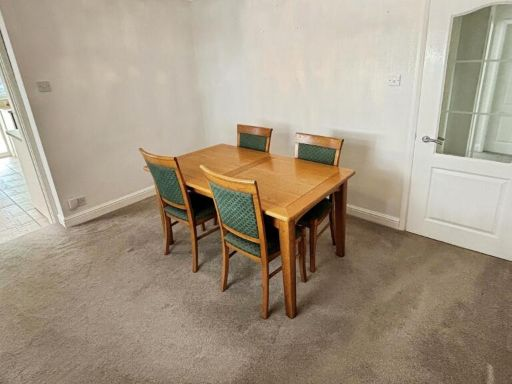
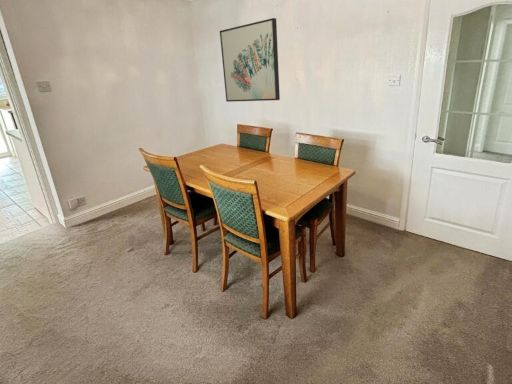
+ wall art [219,17,281,103]
